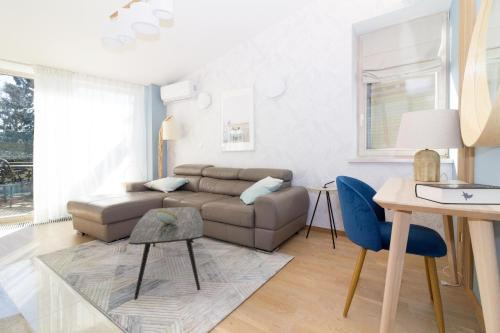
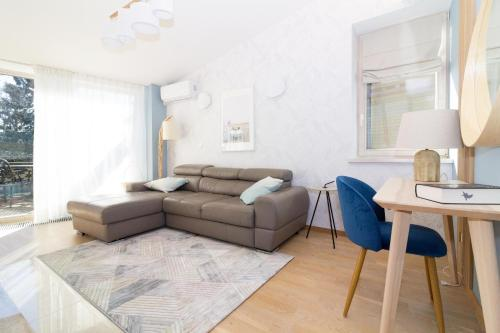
- coffee table [128,206,204,301]
- decorative bowl [157,209,178,225]
